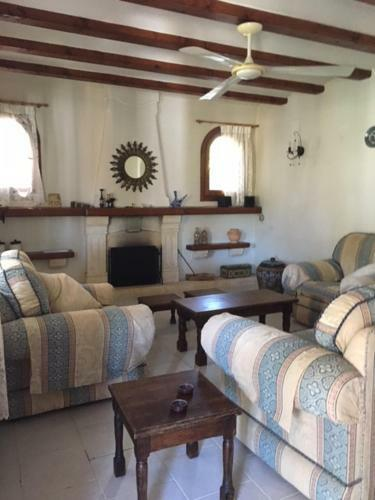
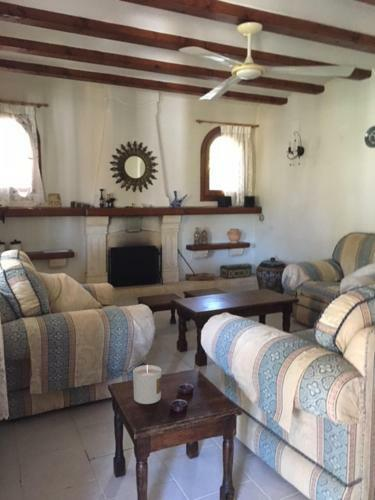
+ candle [132,364,162,405]
